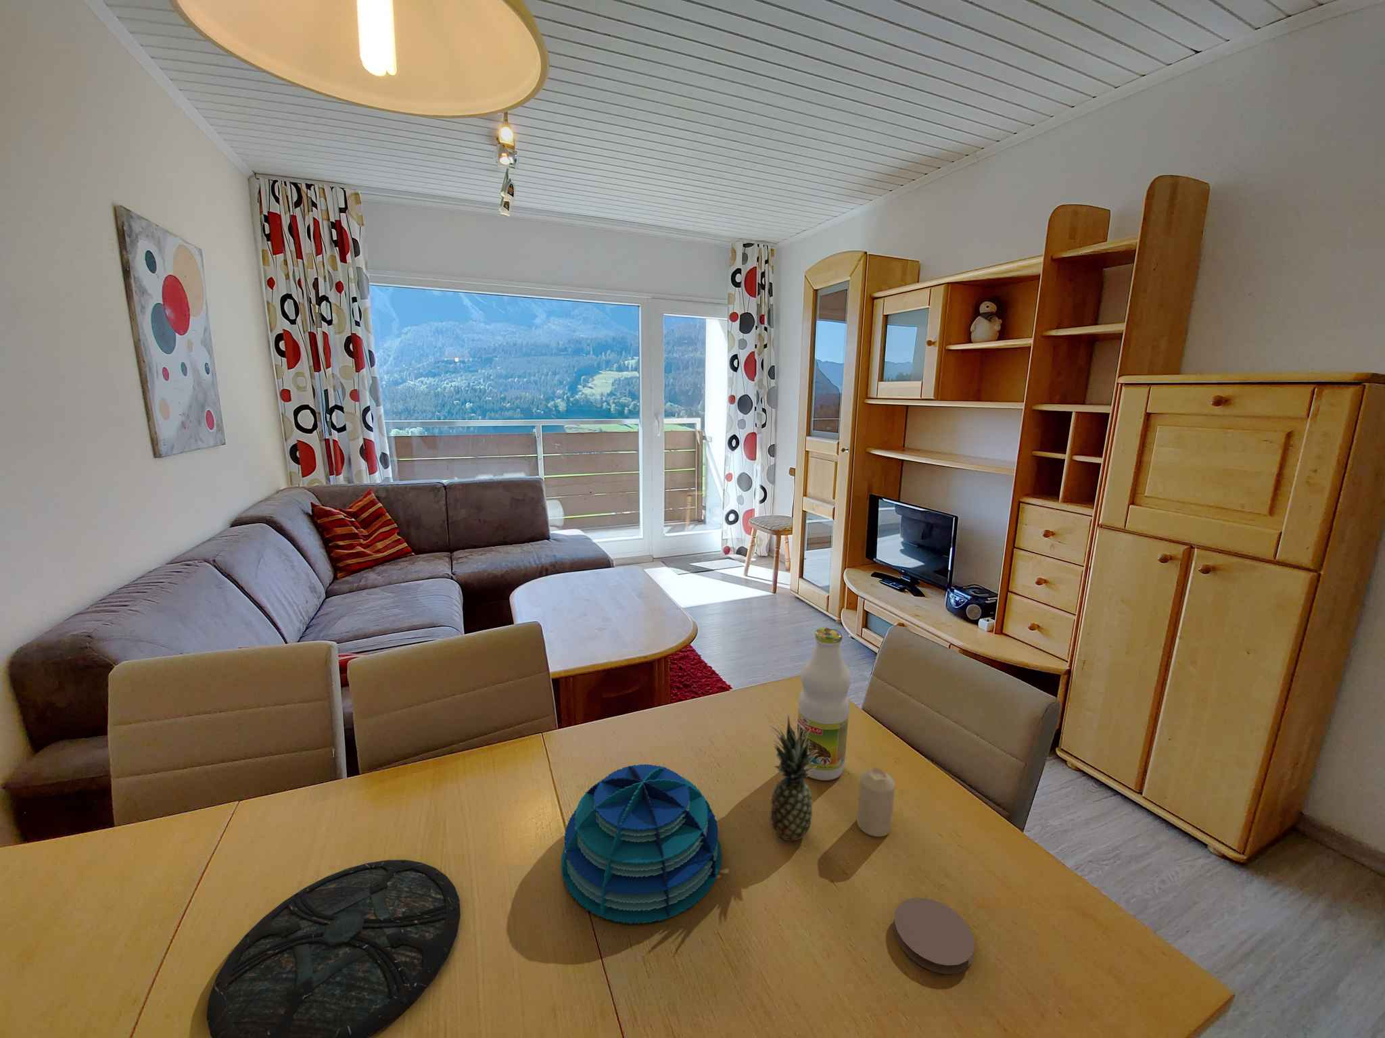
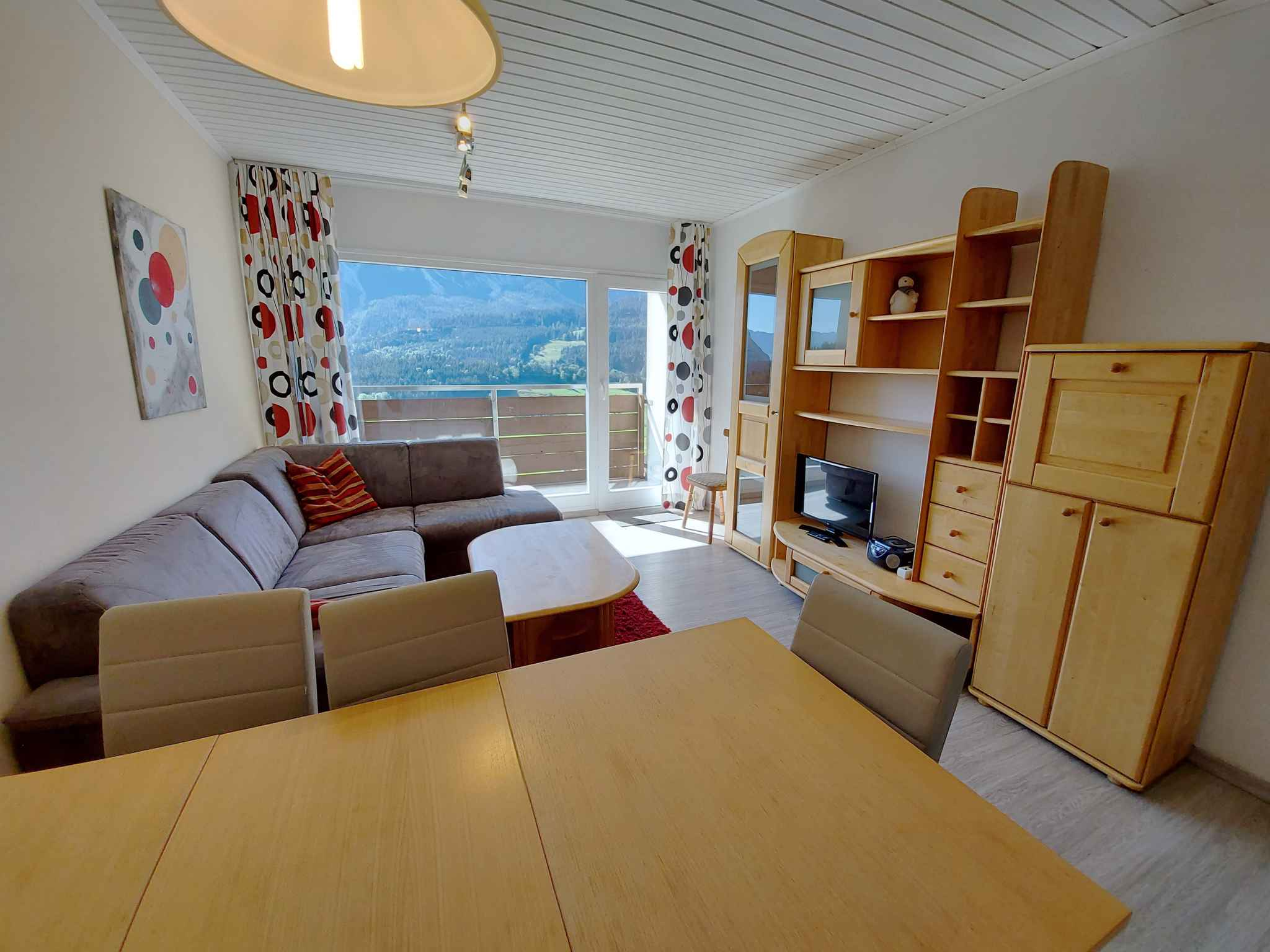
- coaster [893,896,975,975]
- plate [206,859,461,1038]
- candle [856,767,896,837]
- bottle [796,627,852,781]
- decorative bowl [559,763,722,925]
- fruit [768,714,818,842]
